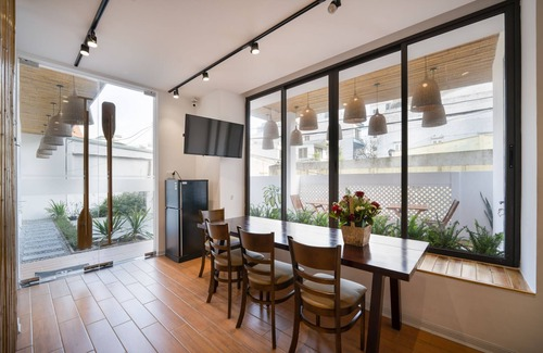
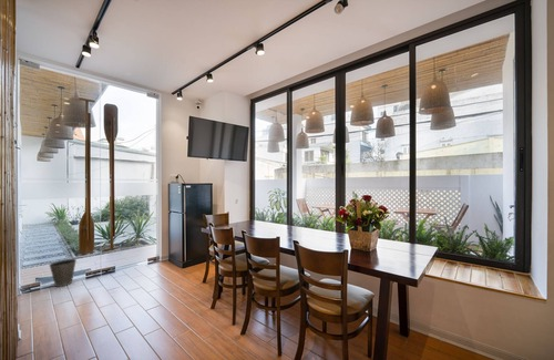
+ waste basket [49,258,78,288]
